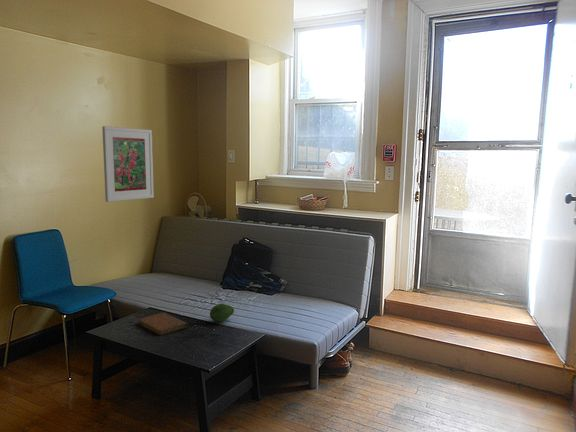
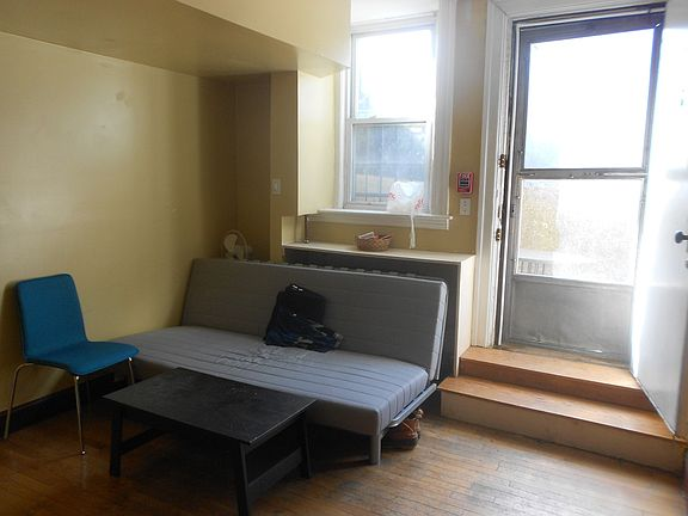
- notebook [137,312,188,336]
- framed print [101,125,155,203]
- fruit [209,303,235,323]
